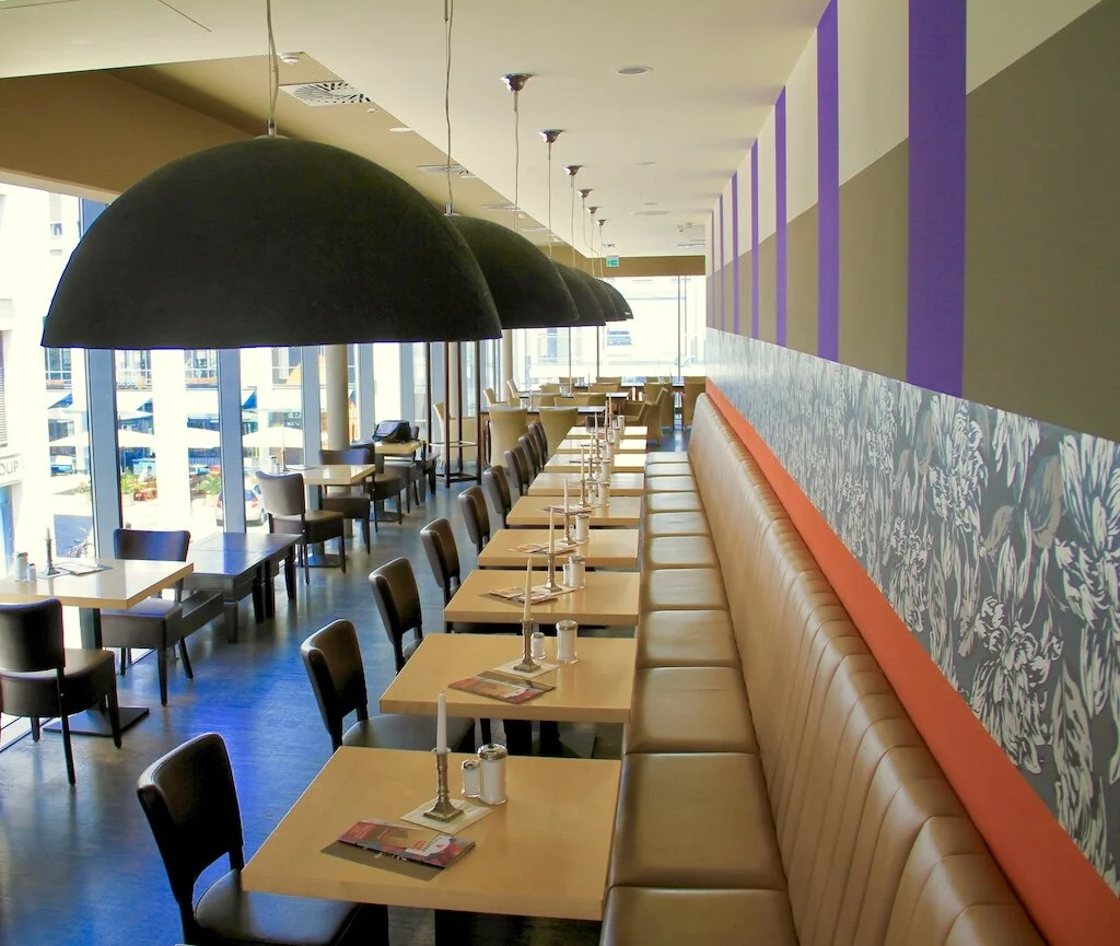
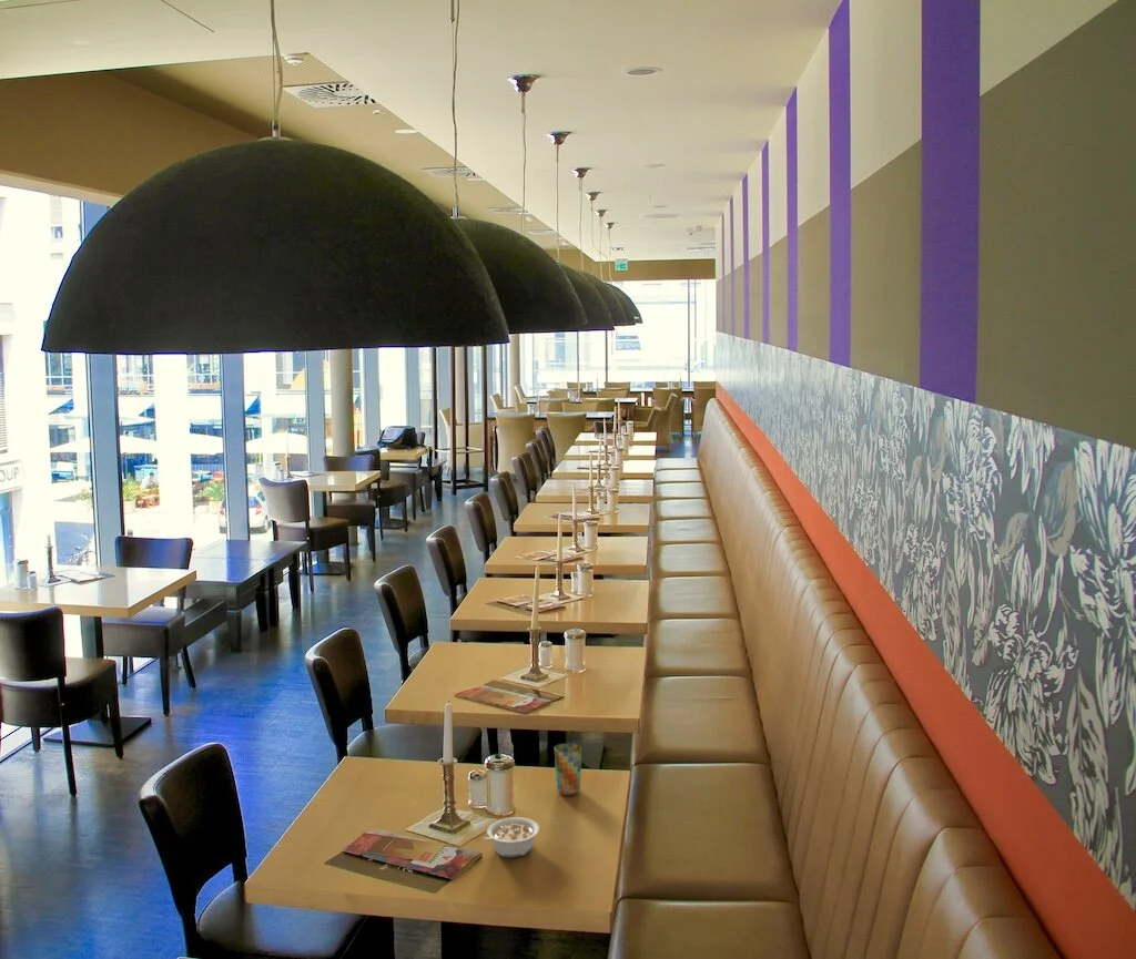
+ legume [481,816,540,858]
+ cup [554,742,582,796]
